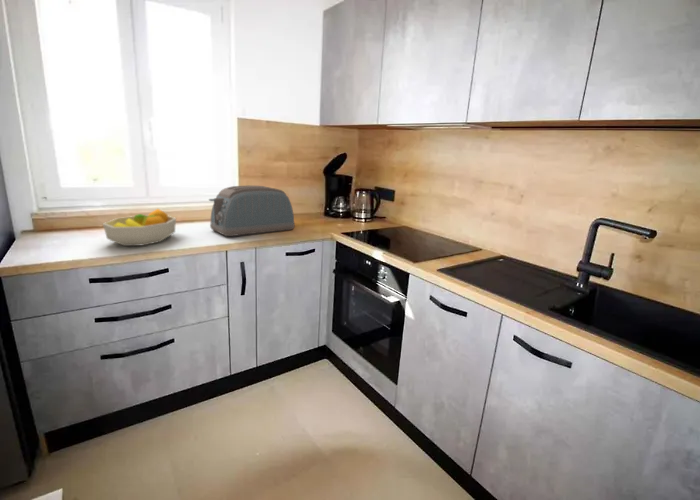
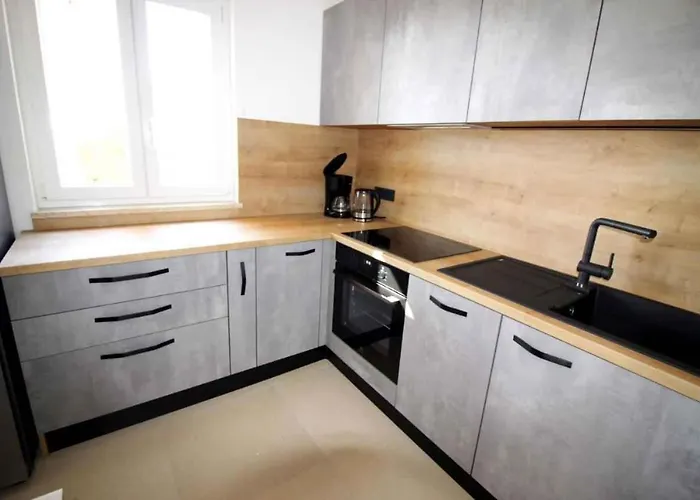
- toaster [208,185,296,237]
- fruit bowl [102,208,177,247]
